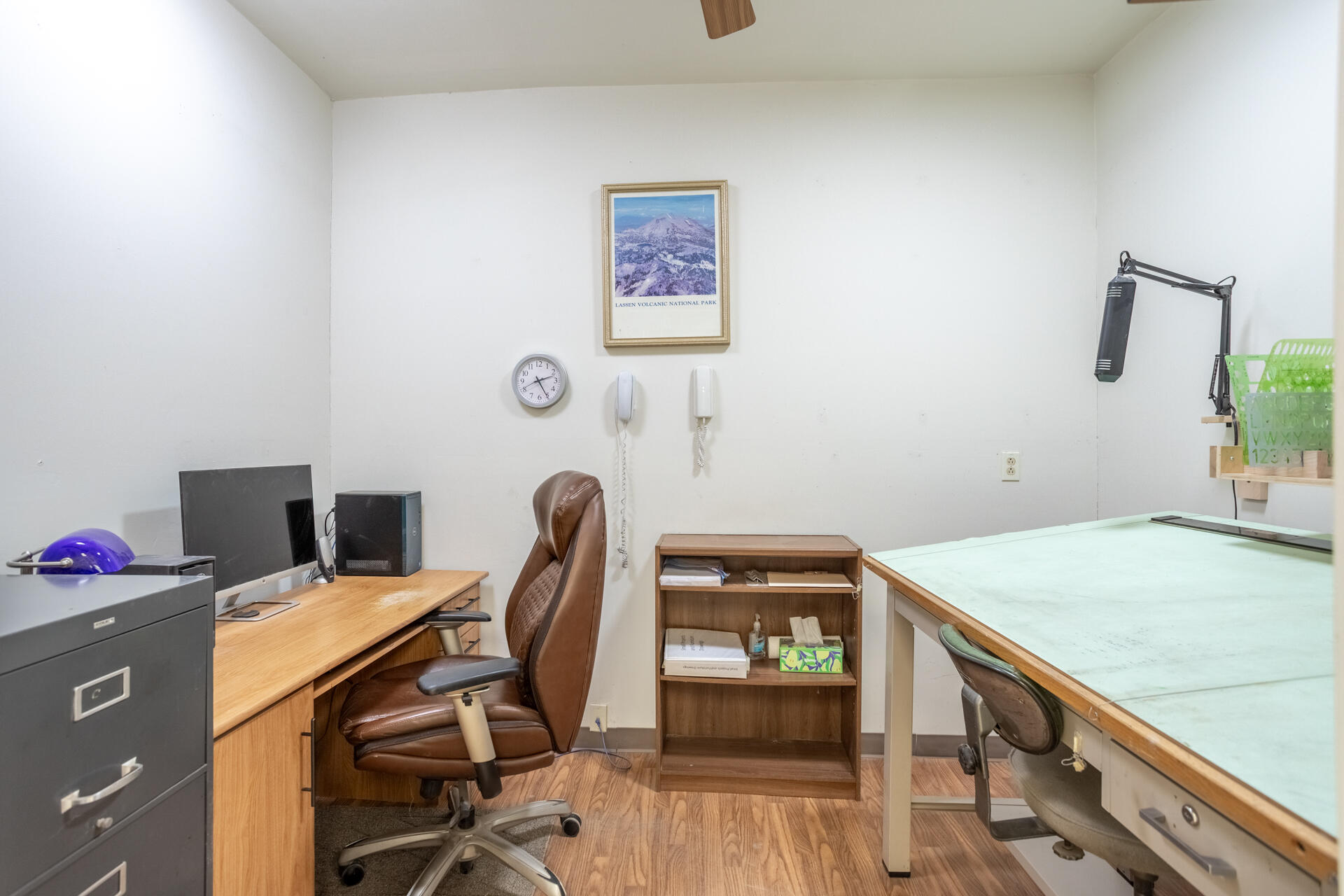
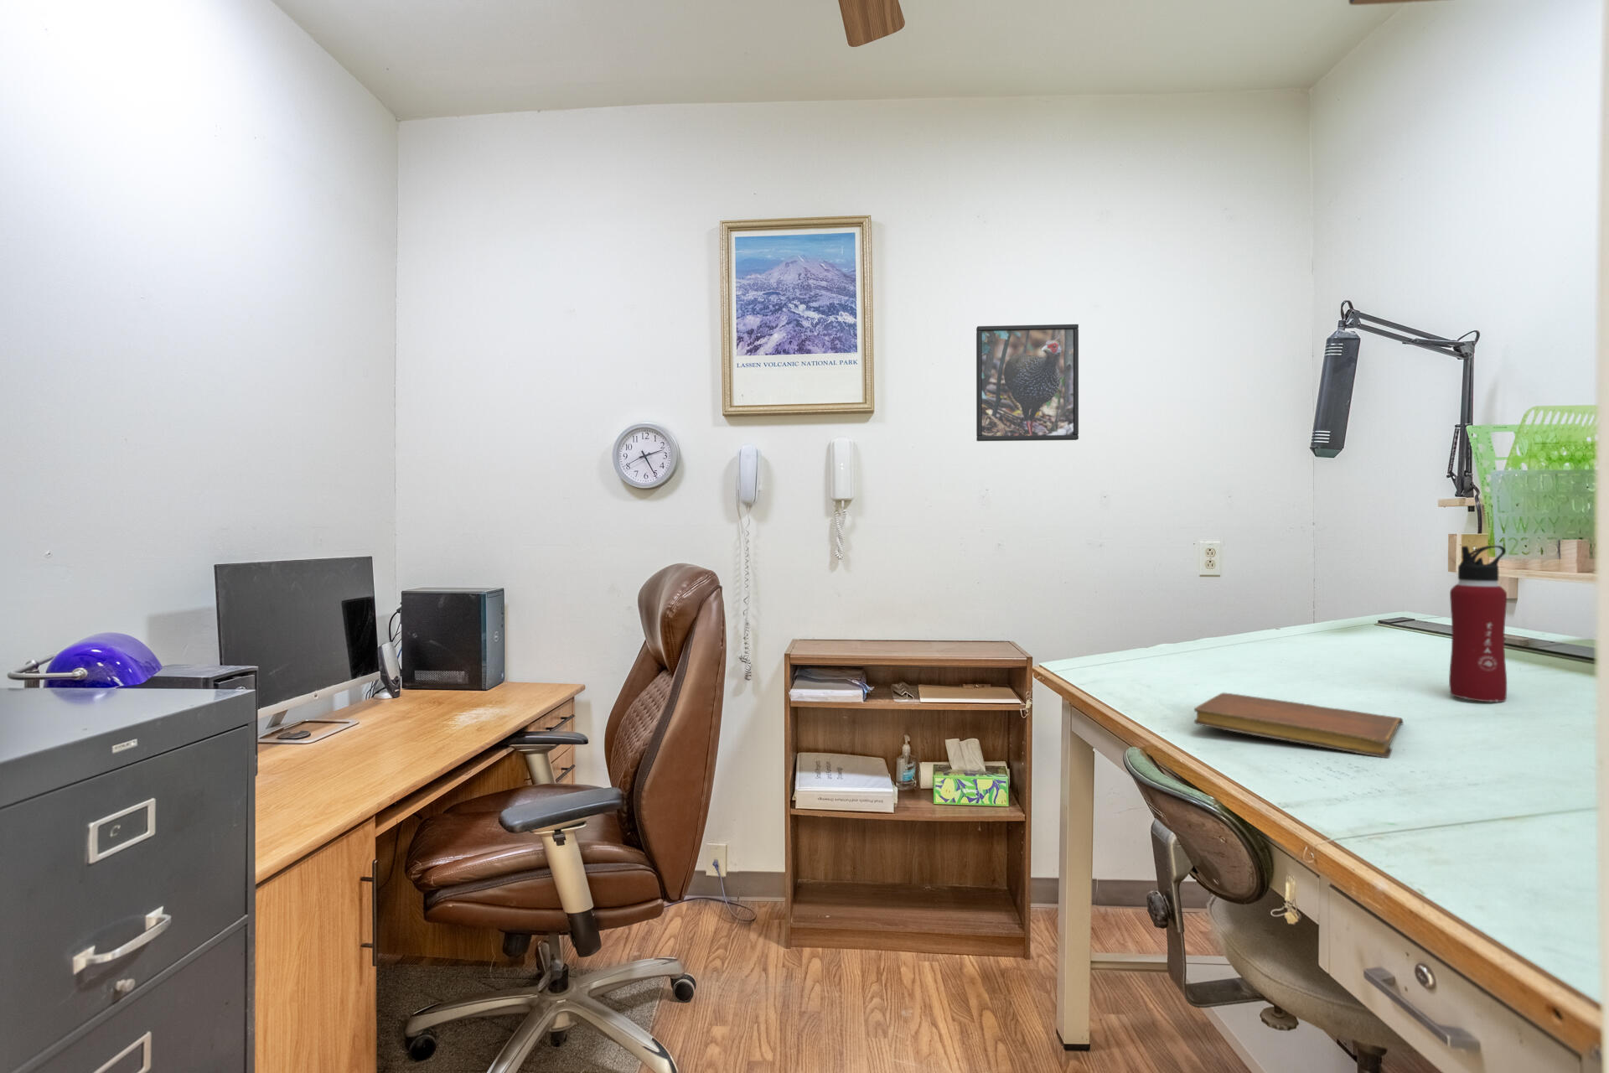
+ water bottle [1449,545,1507,703]
+ notebook [1194,691,1404,758]
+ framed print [976,323,1080,442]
